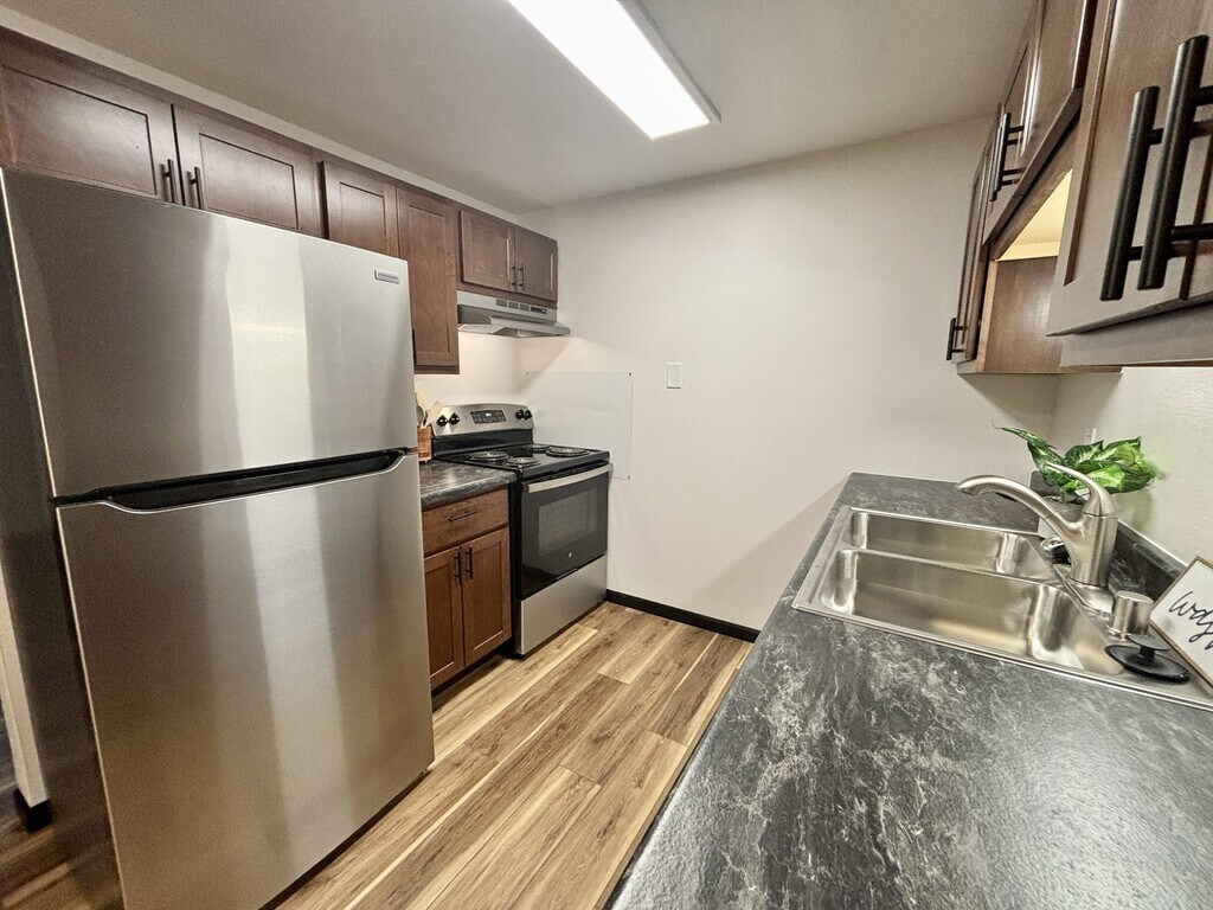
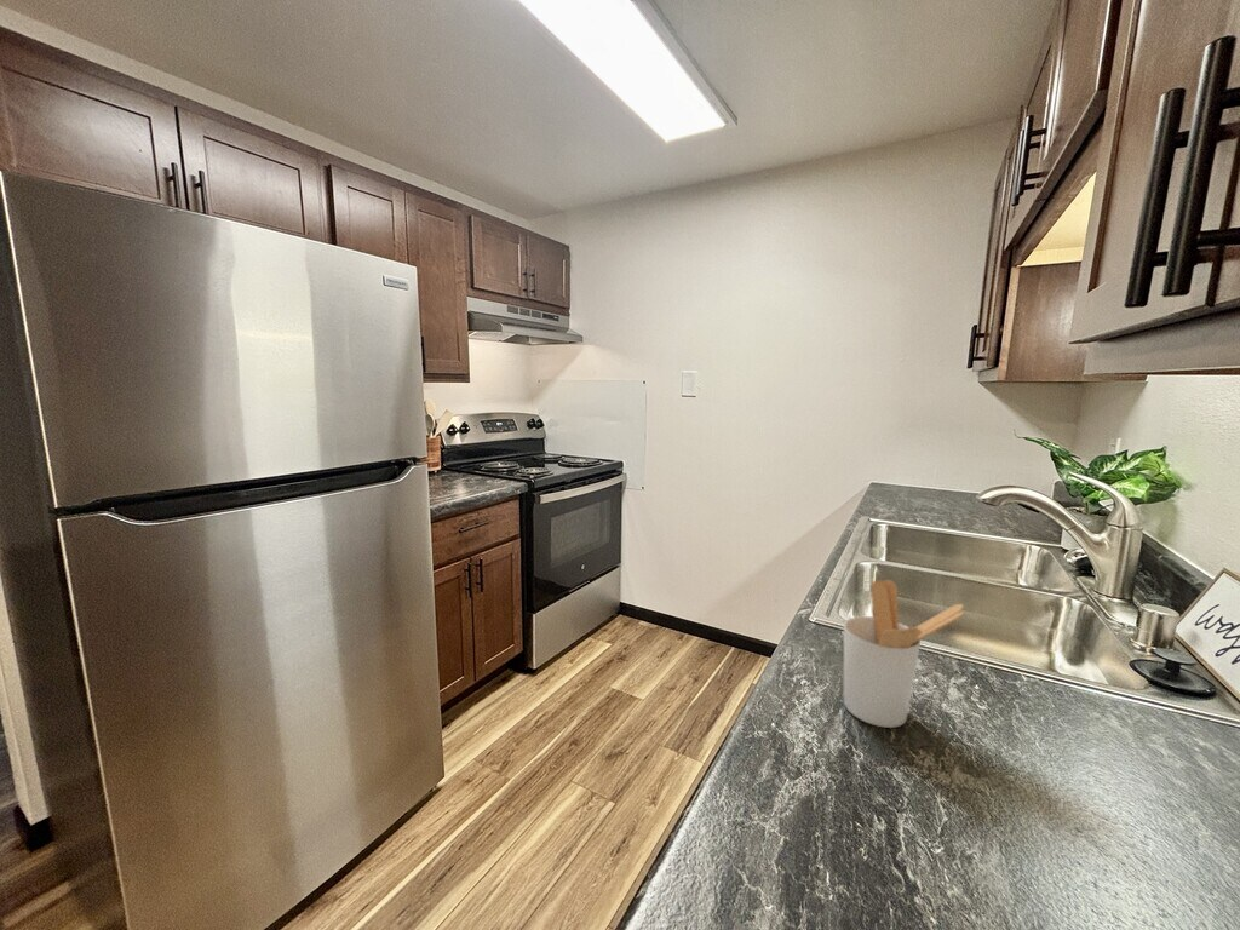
+ utensil holder [843,579,965,729]
